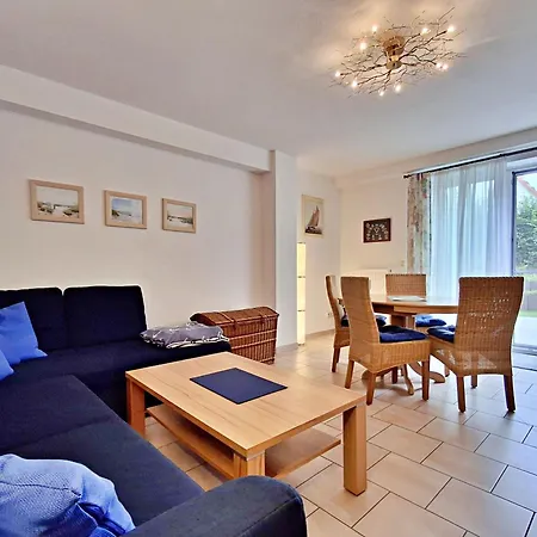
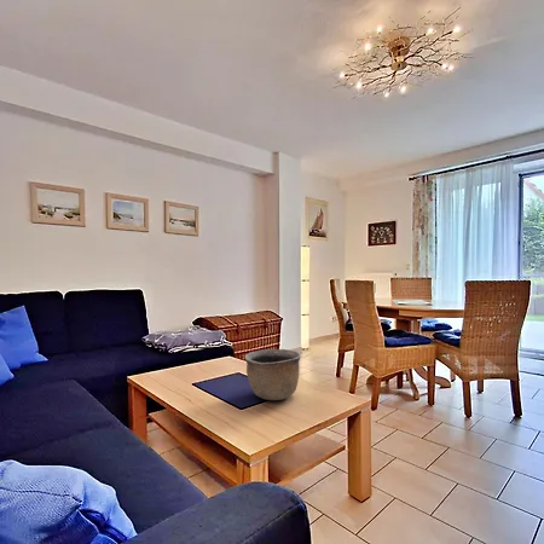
+ bowl [244,348,302,401]
